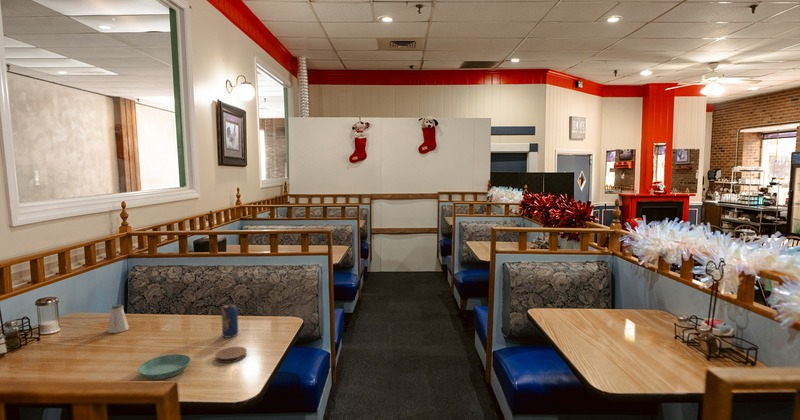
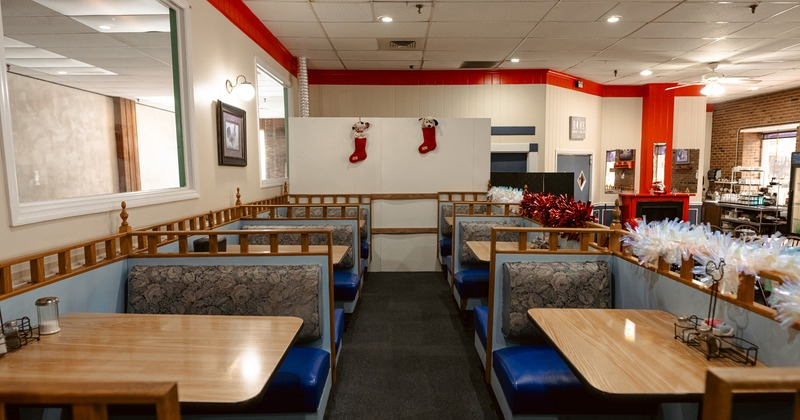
- saltshaker [107,303,130,334]
- beverage can [220,303,239,339]
- coaster [215,346,248,364]
- saucer [137,353,192,380]
